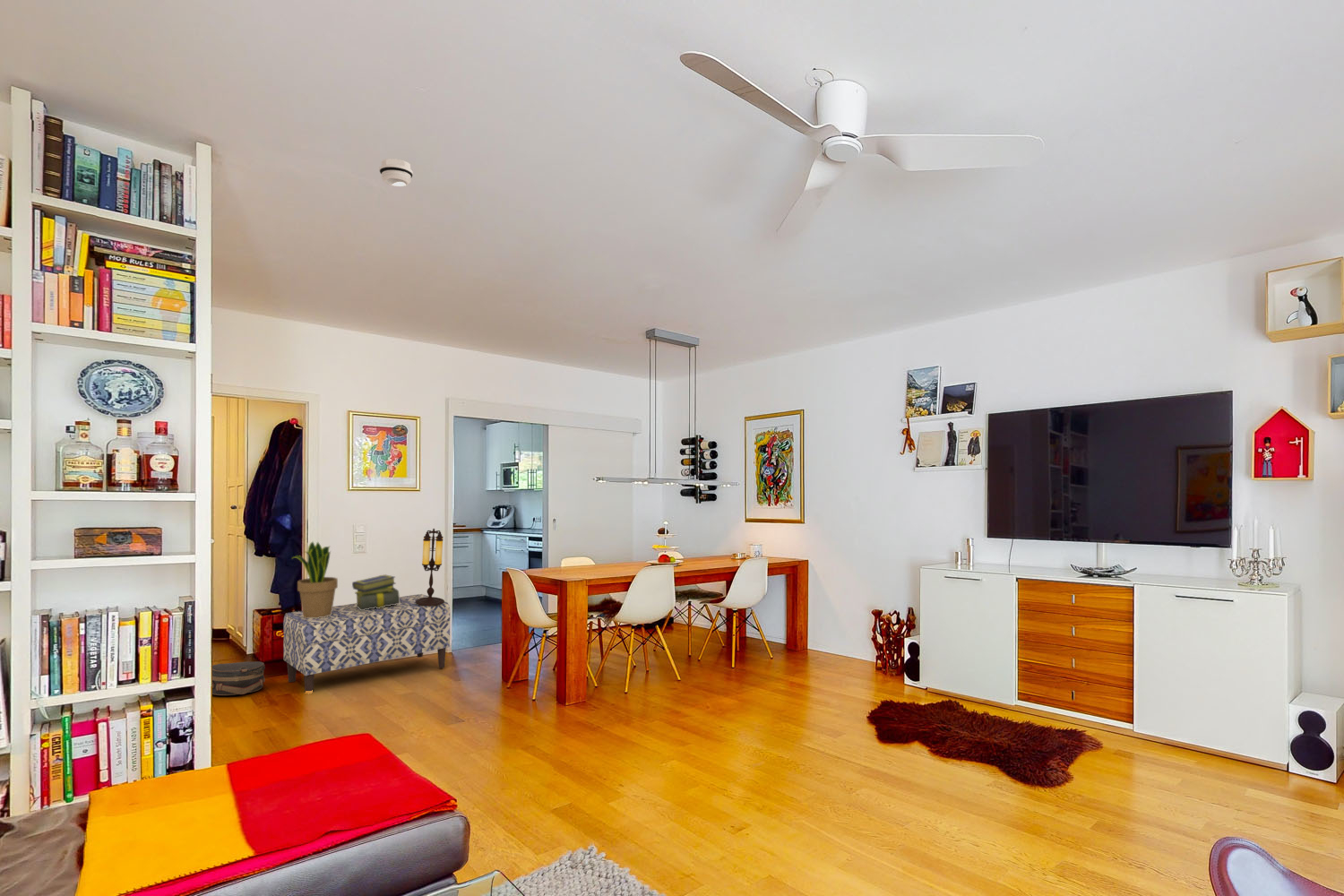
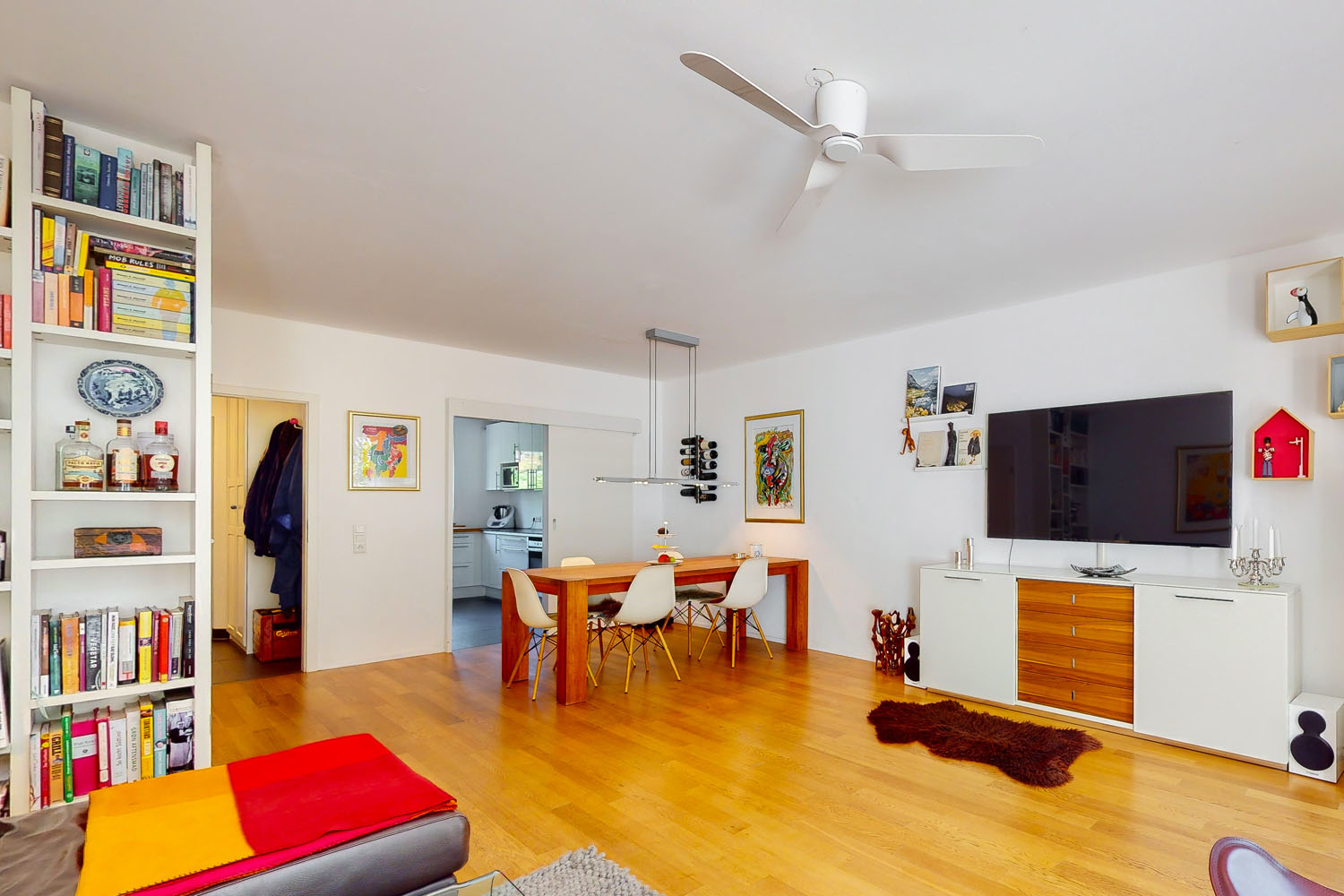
- table lamp [416,528,445,606]
- smoke detector [378,158,414,187]
- potted plant [290,541,339,618]
- stack of books [351,573,401,610]
- hat box [211,660,266,696]
- bench [282,593,451,692]
